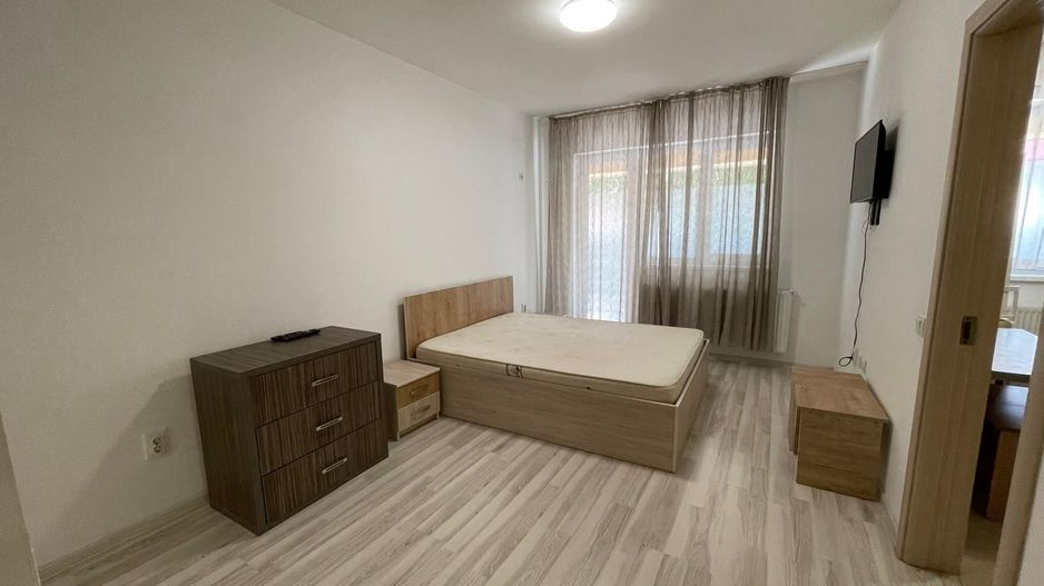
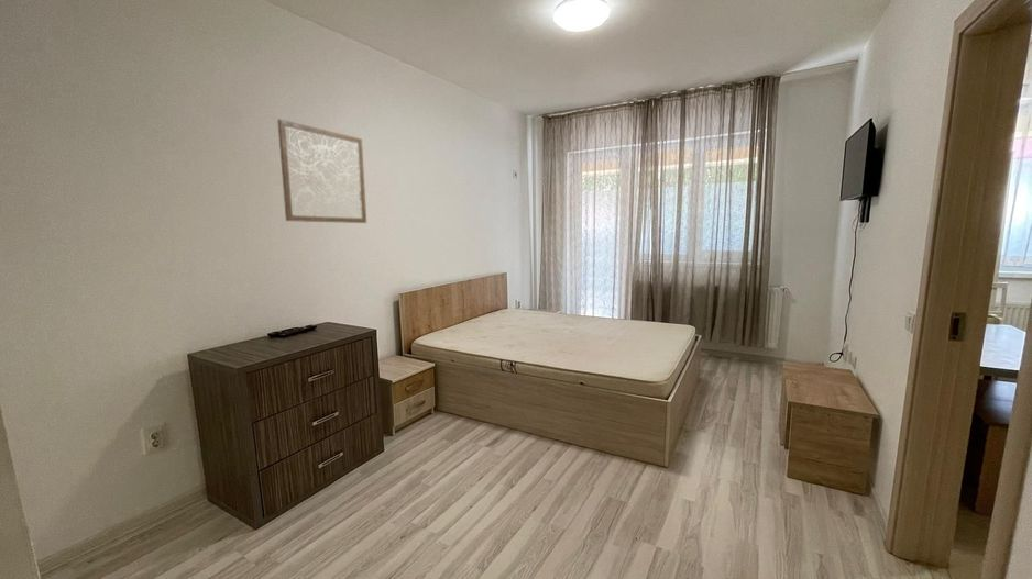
+ wall art [276,119,367,224]
